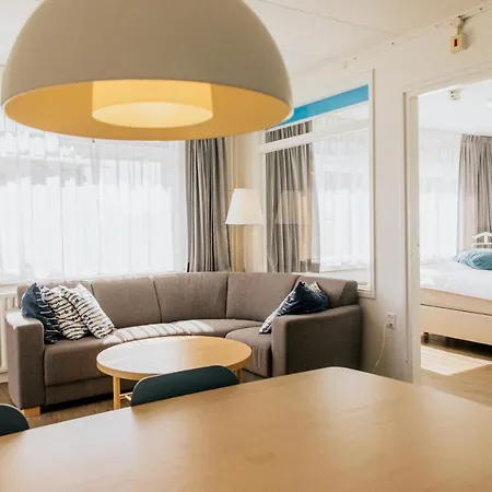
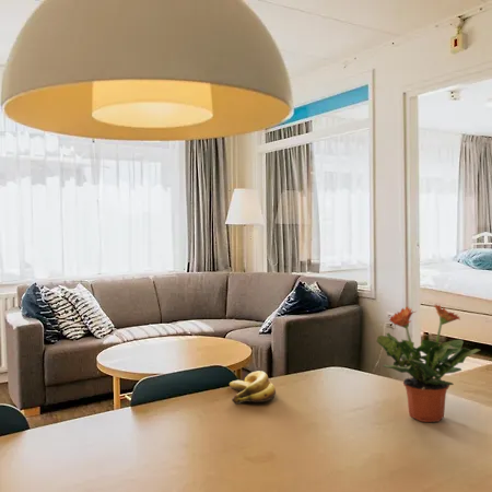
+ potted plant [376,303,481,423]
+ banana [229,370,277,405]
